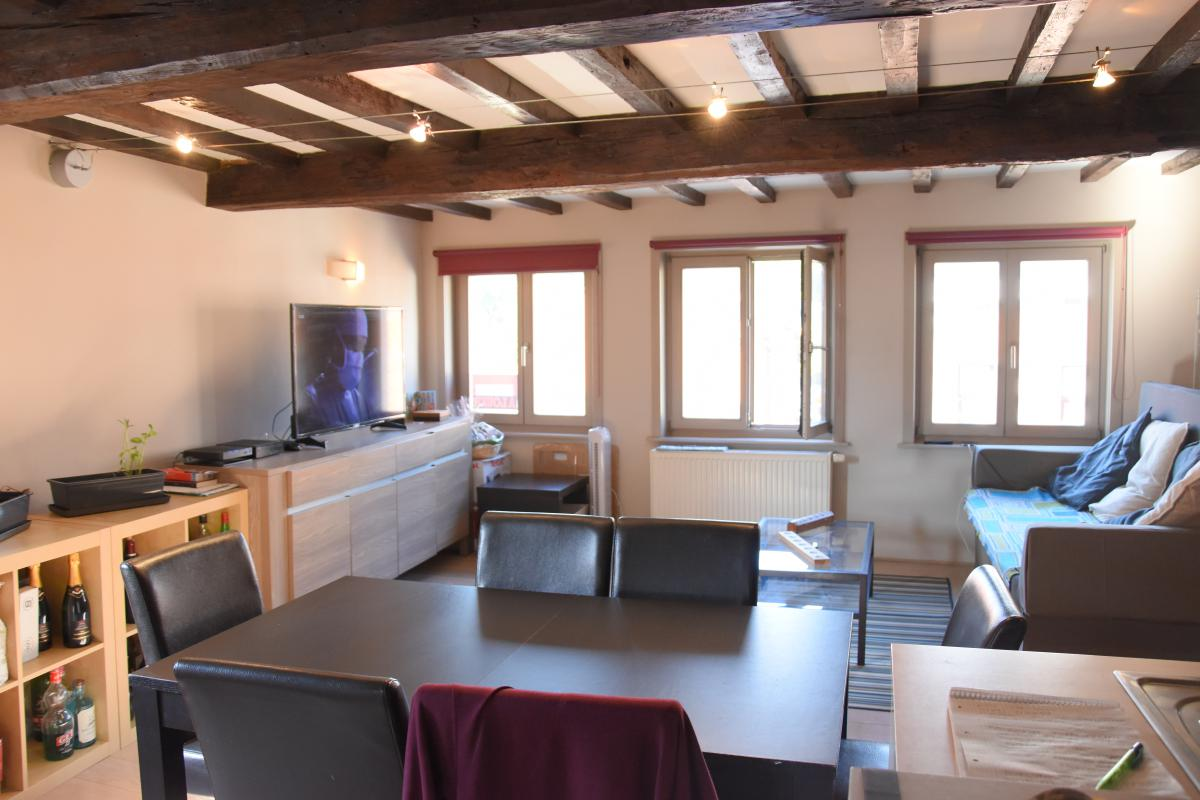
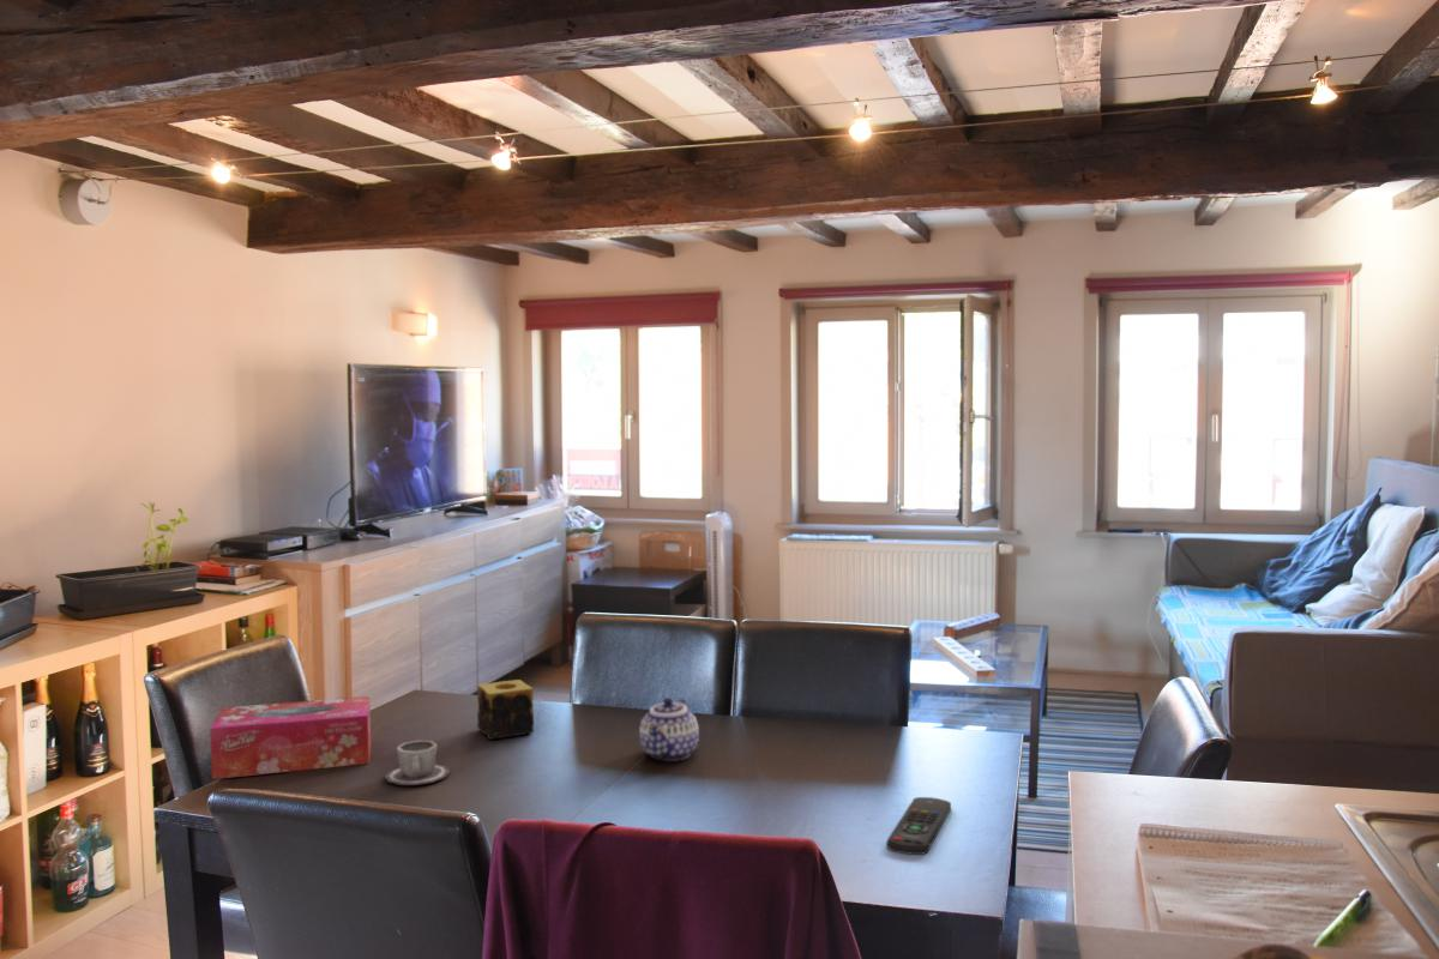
+ tissue box [209,695,372,780]
+ cup [384,740,451,786]
+ candle [476,678,535,741]
+ remote control [886,796,952,856]
+ teapot [638,696,700,762]
